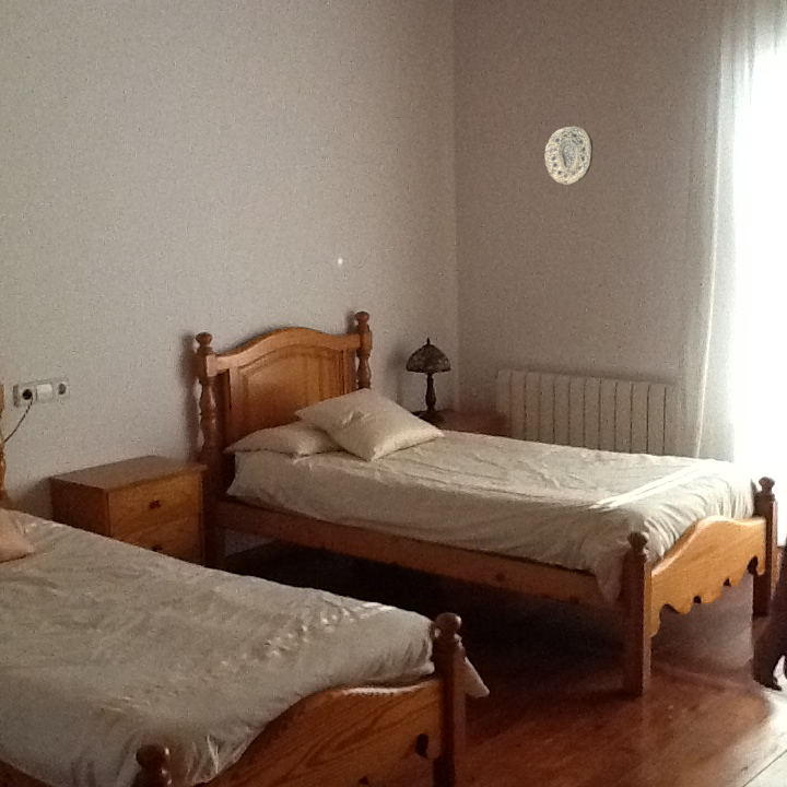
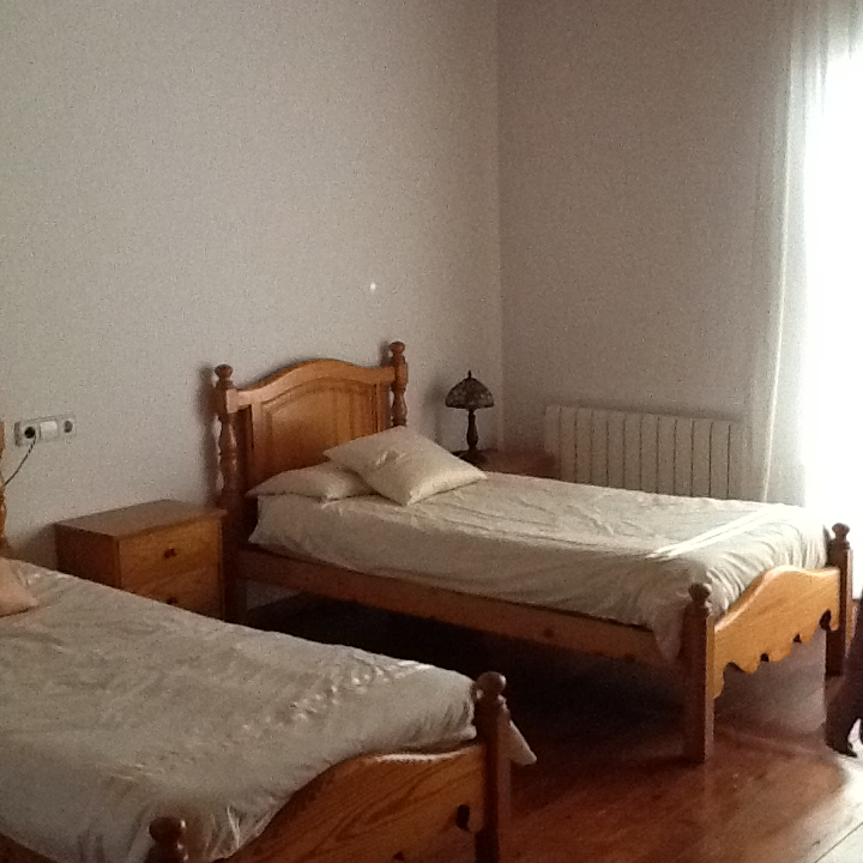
- decorative plate [544,126,594,186]
